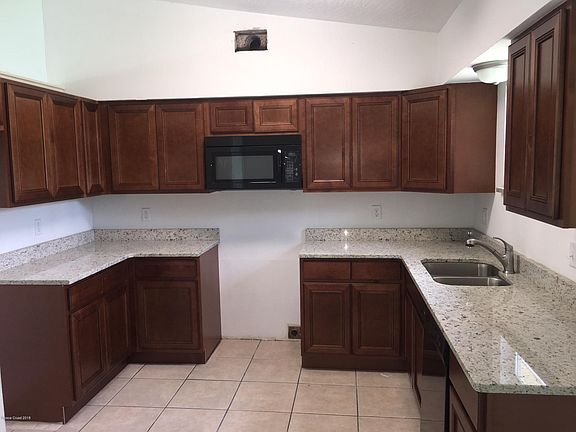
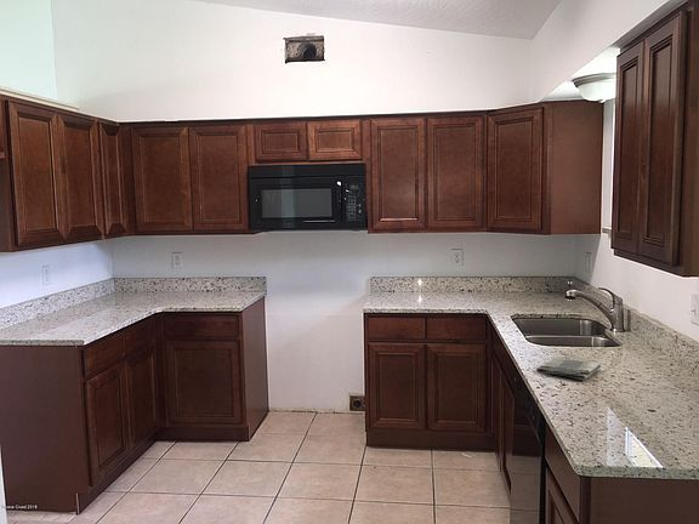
+ dish towel [535,357,602,381]
